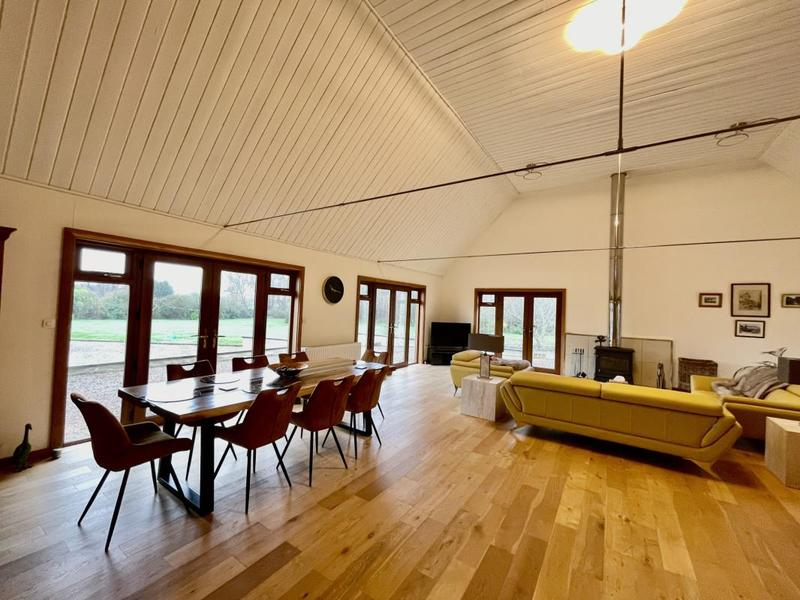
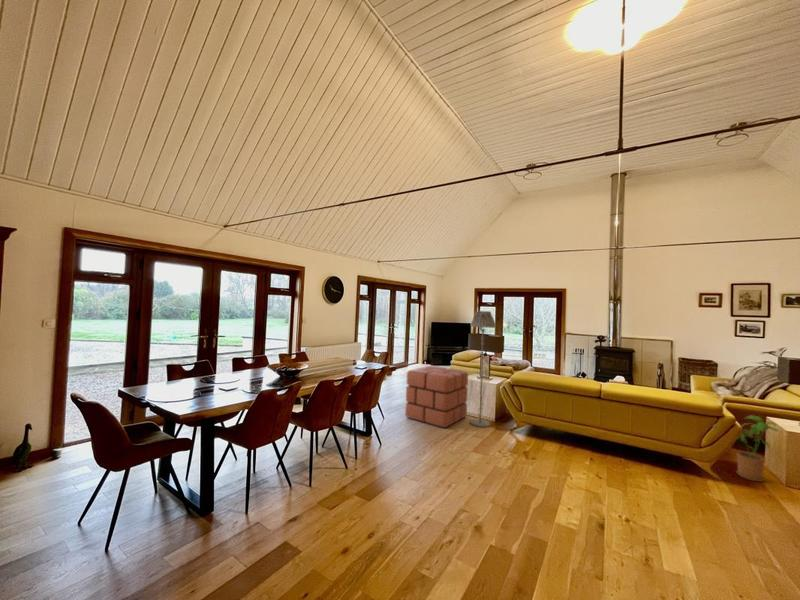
+ house plant [735,414,781,483]
+ pouf [404,365,469,429]
+ floor lamp [469,310,497,428]
